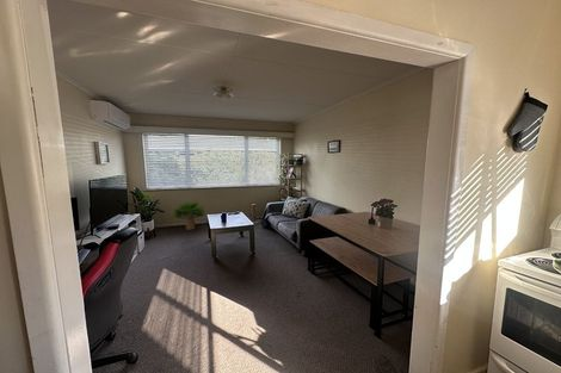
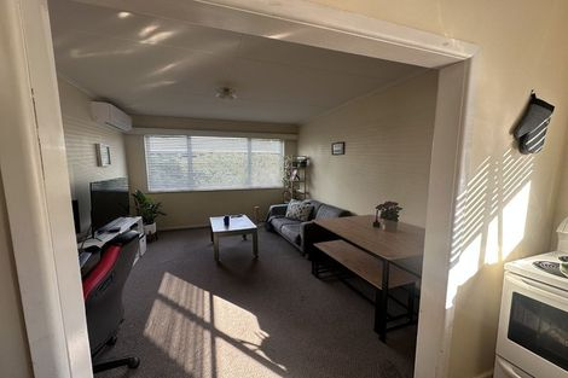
- potted plant [173,200,208,231]
